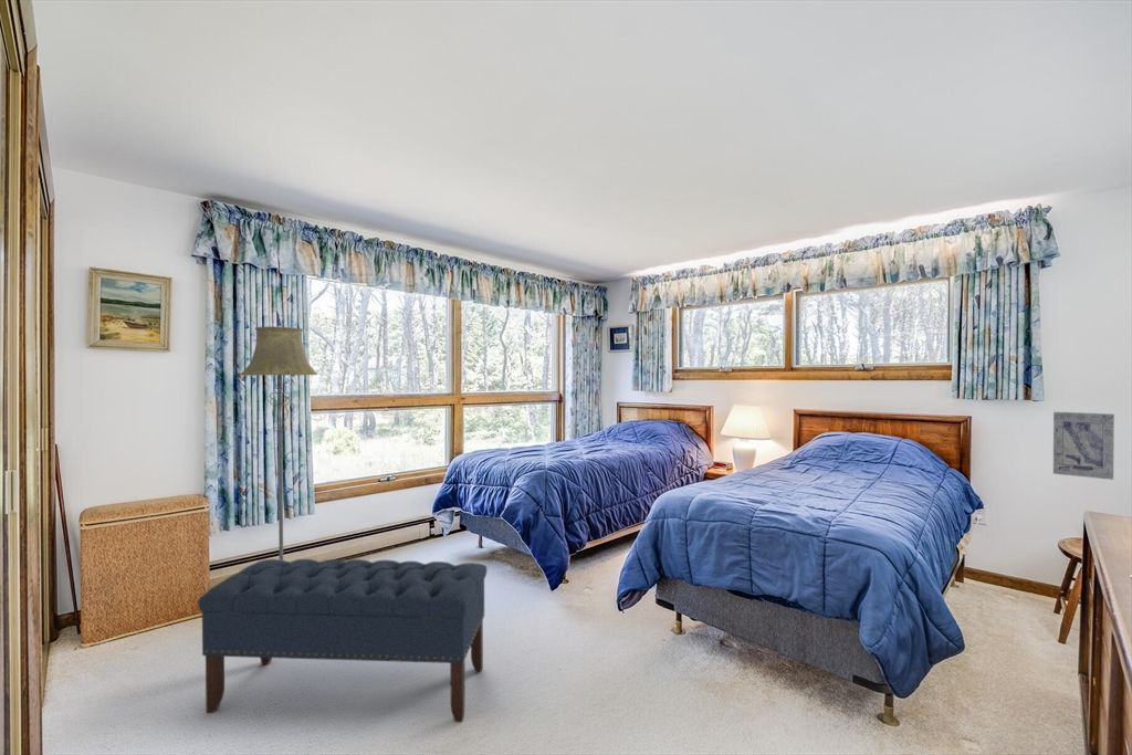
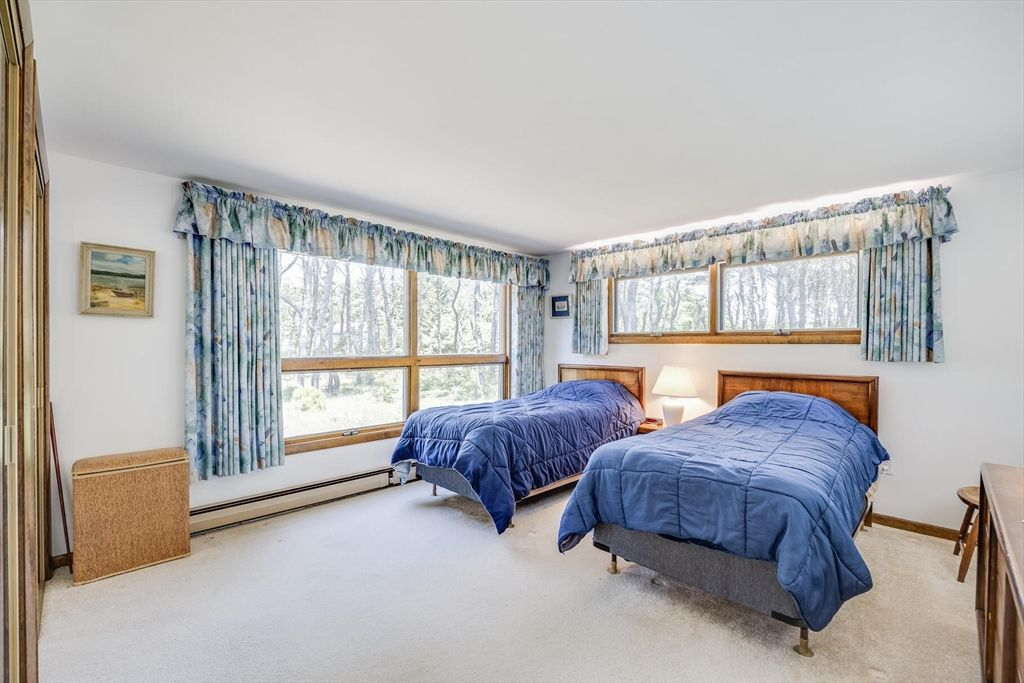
- bench [197,558,489,723]
- wall art [1052,411,1115,481]
- floor lamp [240,326,318,560]
